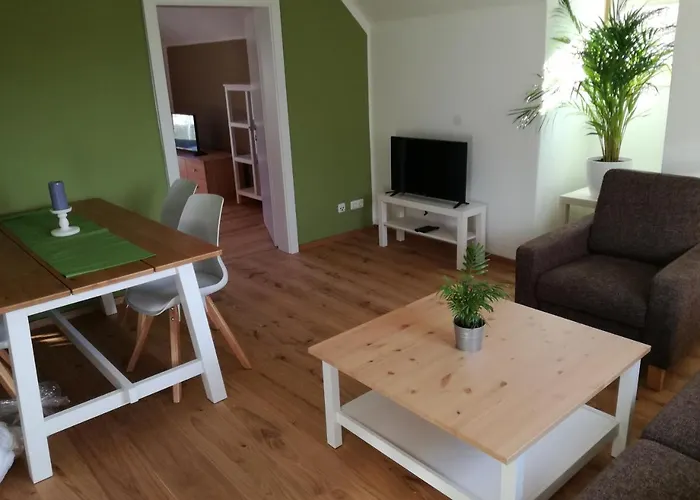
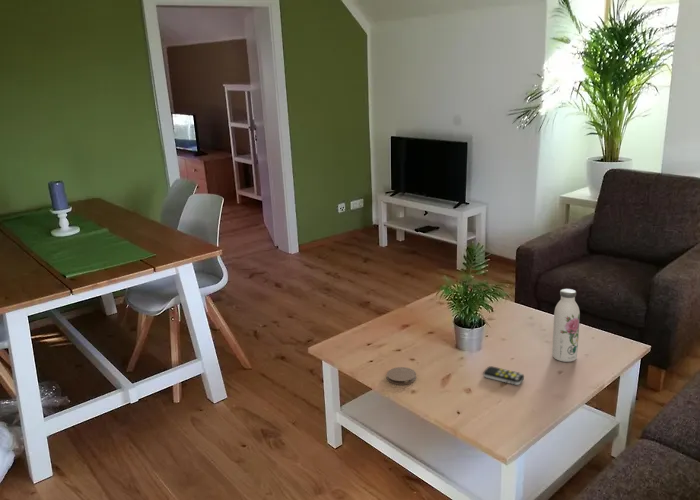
+ coaster [386,366,417,386]
+ remote control [482,365,525,386]
+ water bottle [551,288,581,363]
